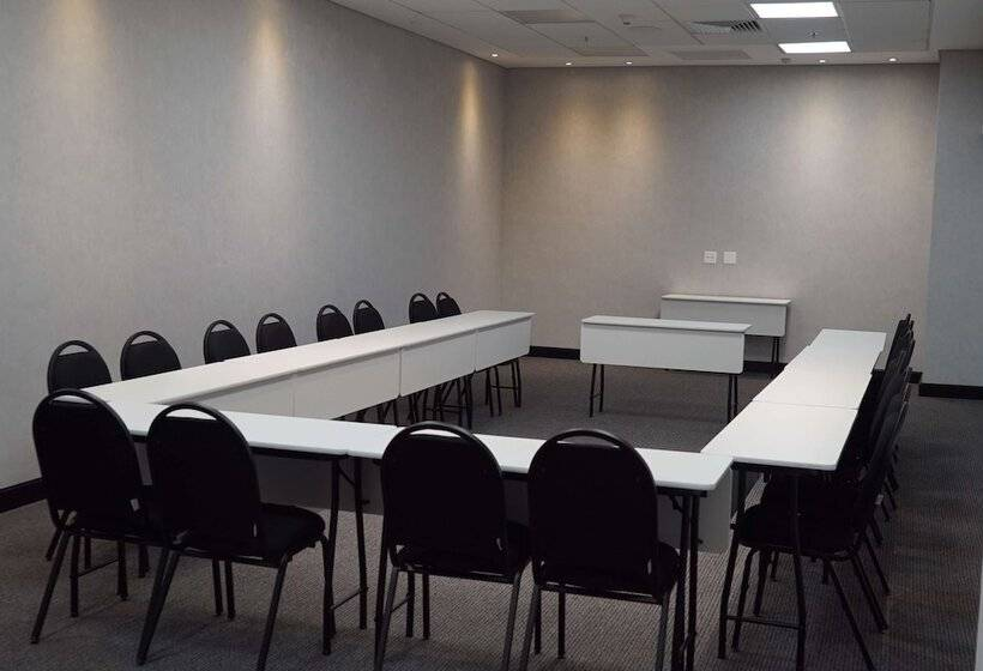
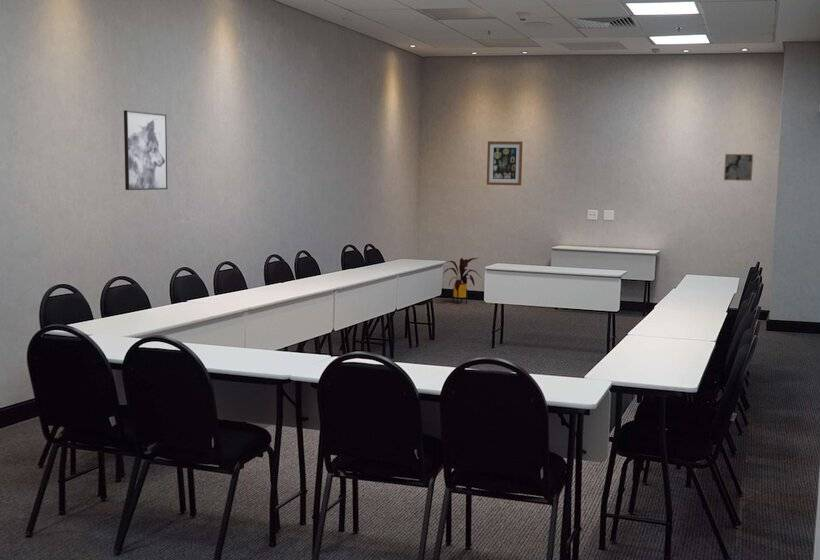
+ house plant [443,257,481,305]
+ wall art [486,140,524,186]
+ wall art [123,109,168,191]
+ wall art [723,153,754,182]
